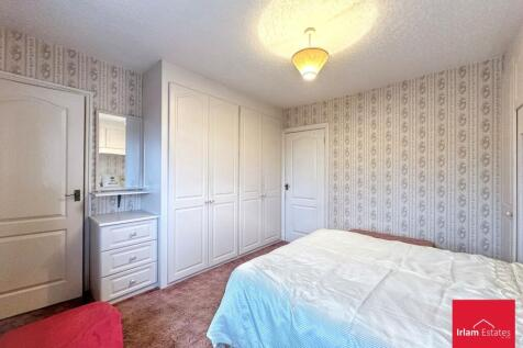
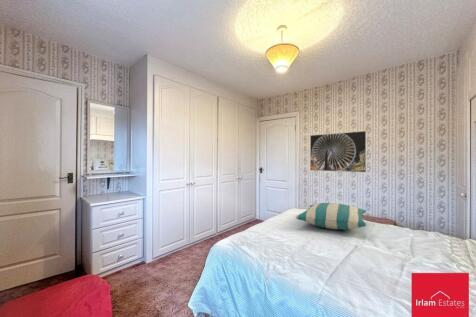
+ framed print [309,130,368,173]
+ pillow [295,202,367,231]
